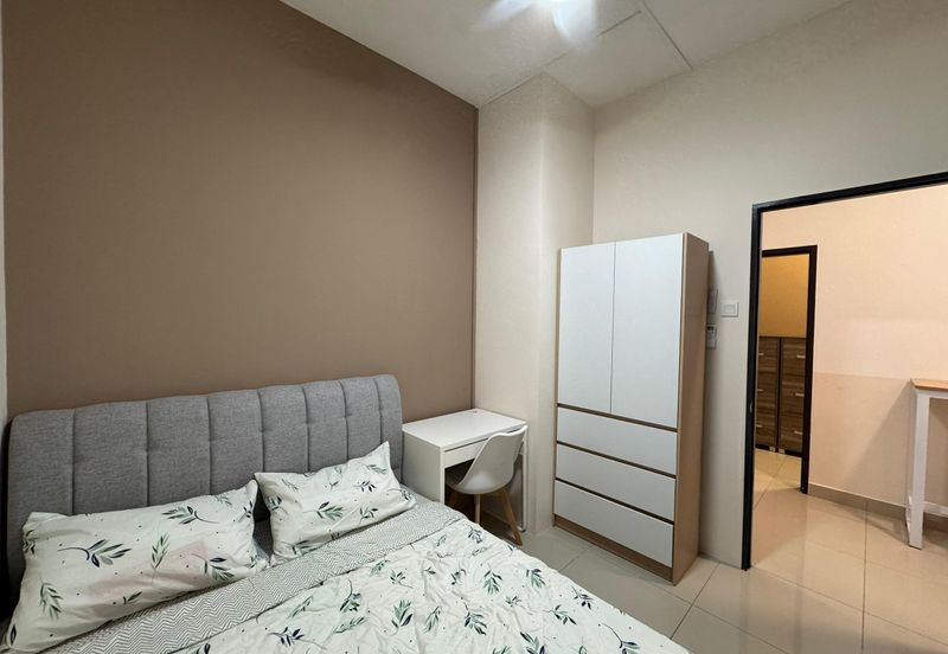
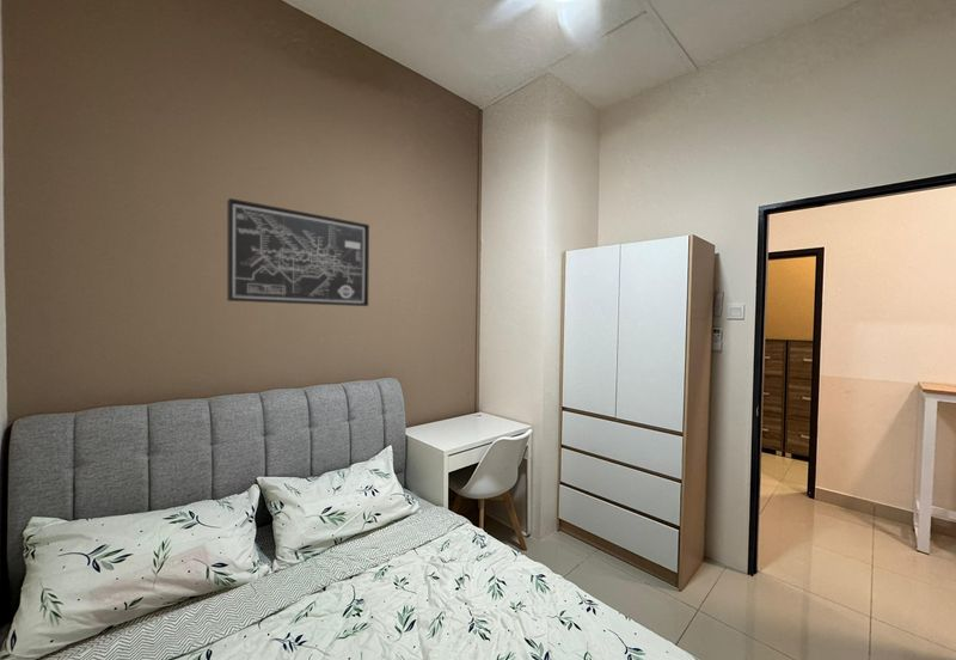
+ wall art [226,197,370,307]
